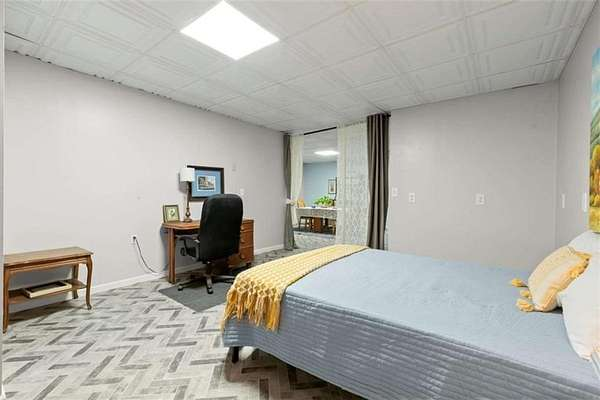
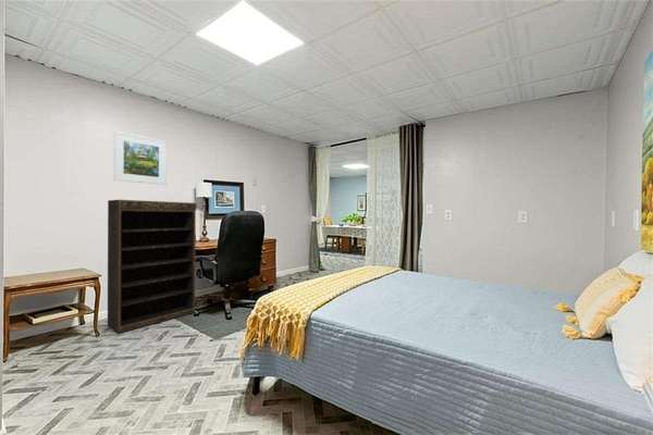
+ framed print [113,130,168,186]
+ bookshelf [107,199,198,335]
